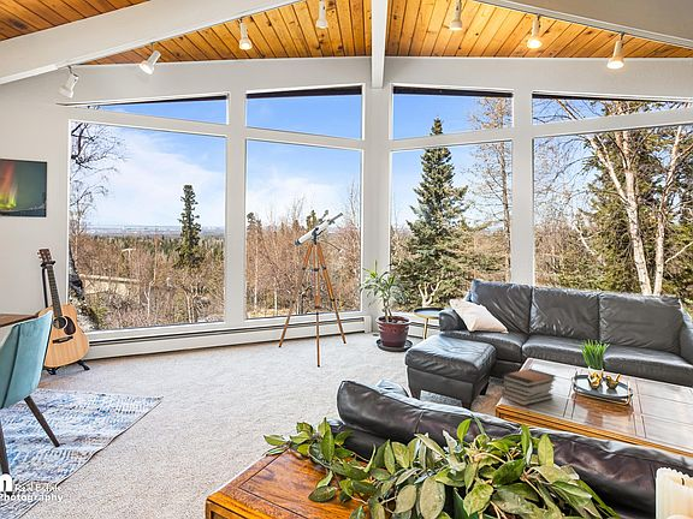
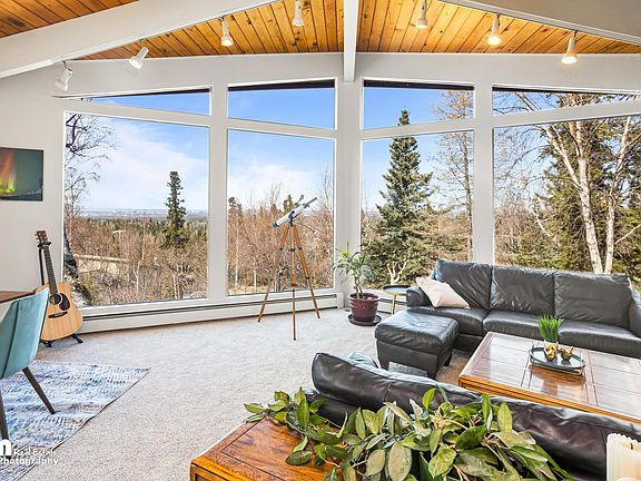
- book stack [500,368,557,406]
